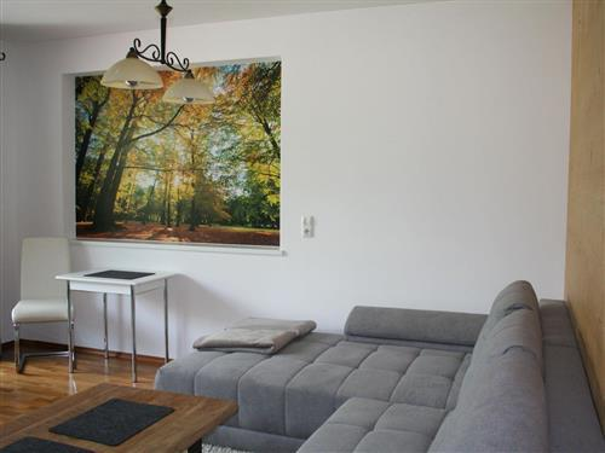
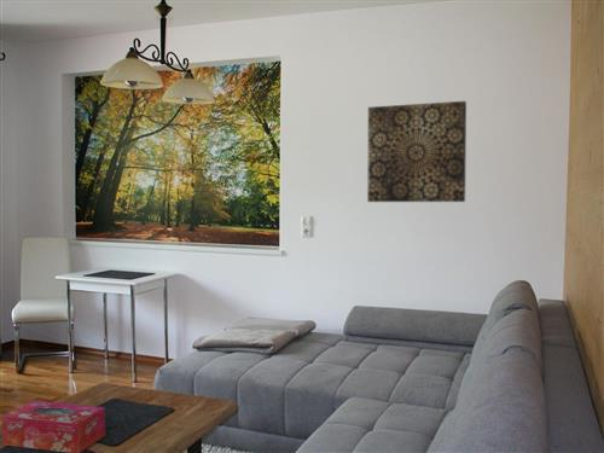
+ wall art [366,100,467,203]
+ tissue box [1,400,106,453]
